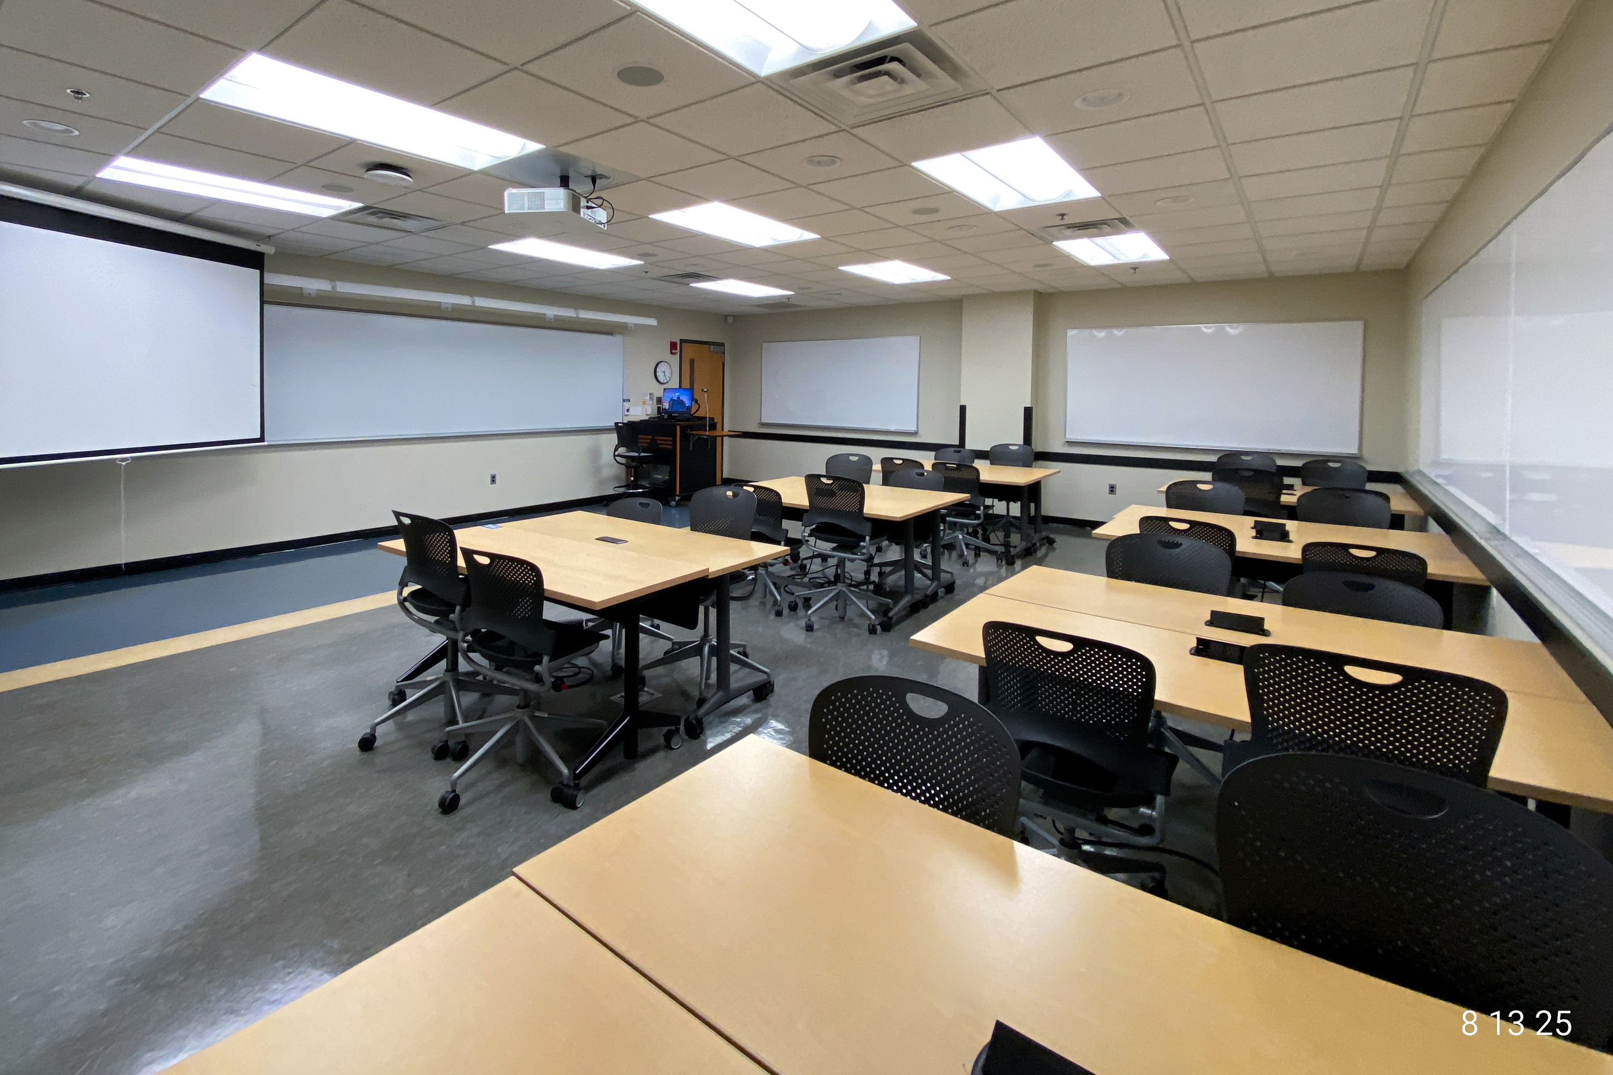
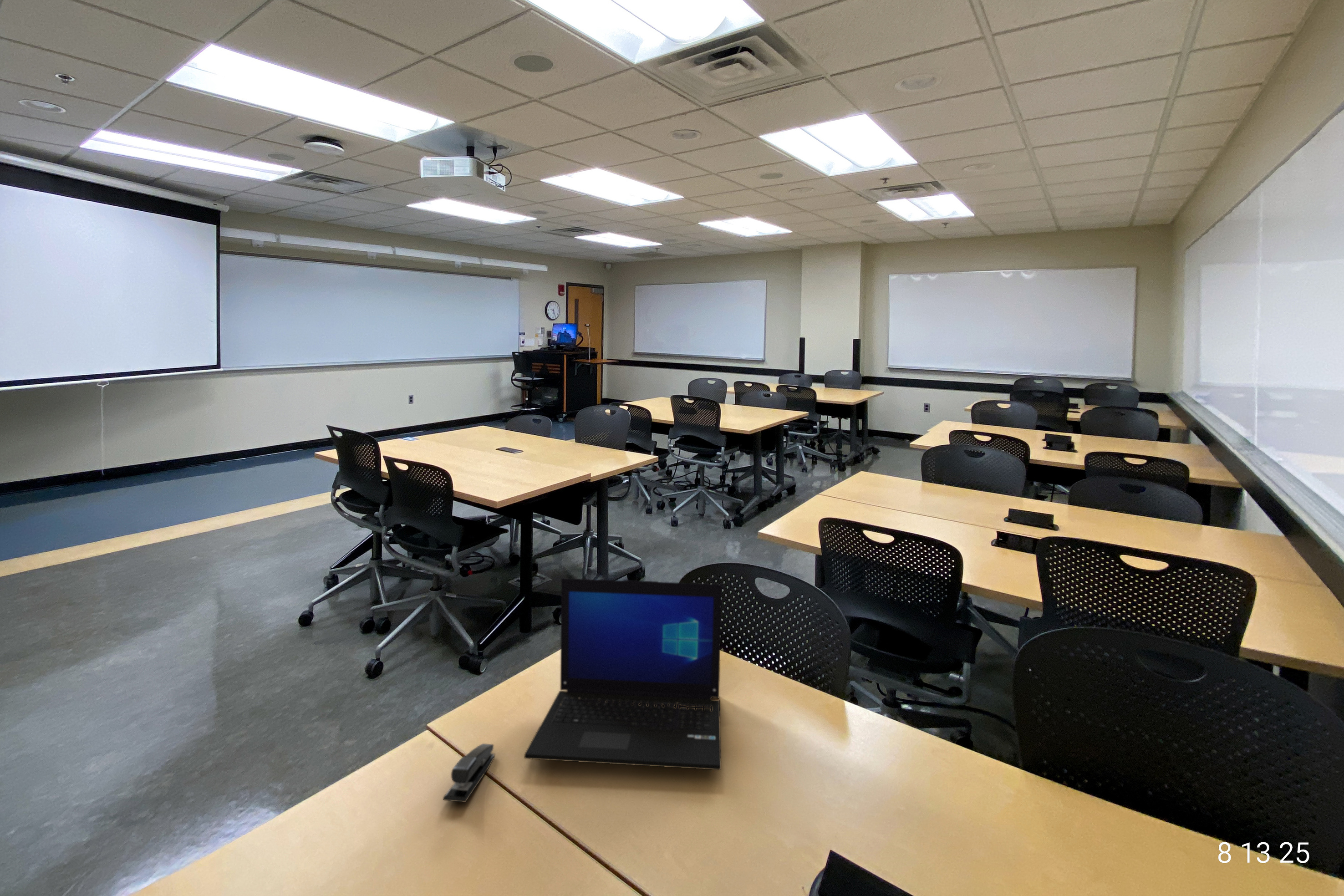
+ stapler [443,743,495,803]
+ laptop [524,578,722,770]
